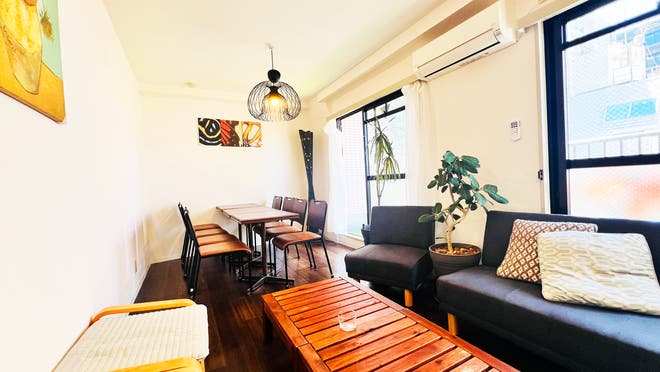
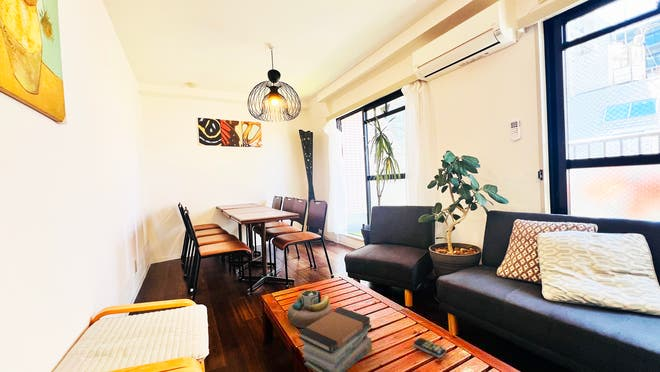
+ book stack [297,306,373,372]
+ remote control [413,337,447,359]
+ decorative bowl [287,288,334,329]
